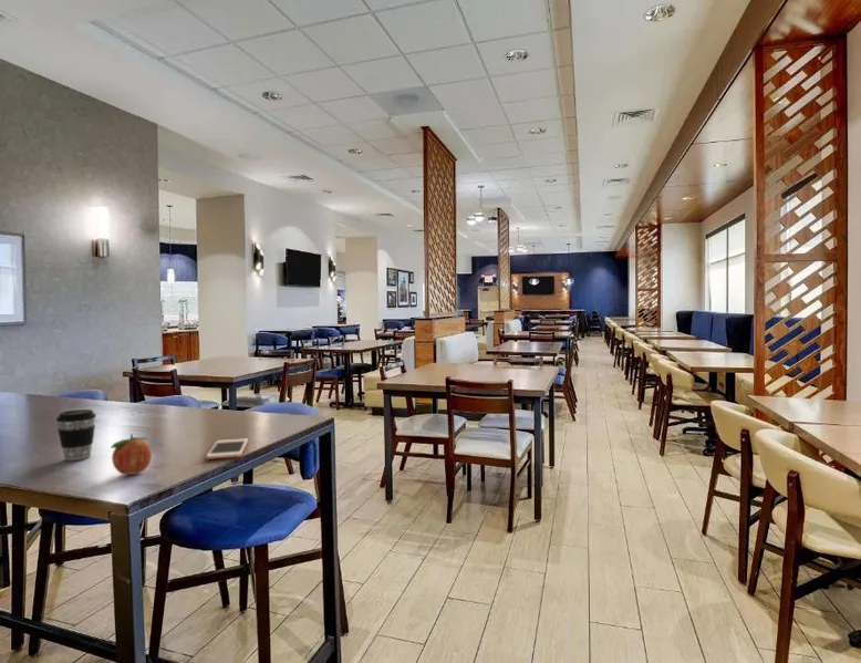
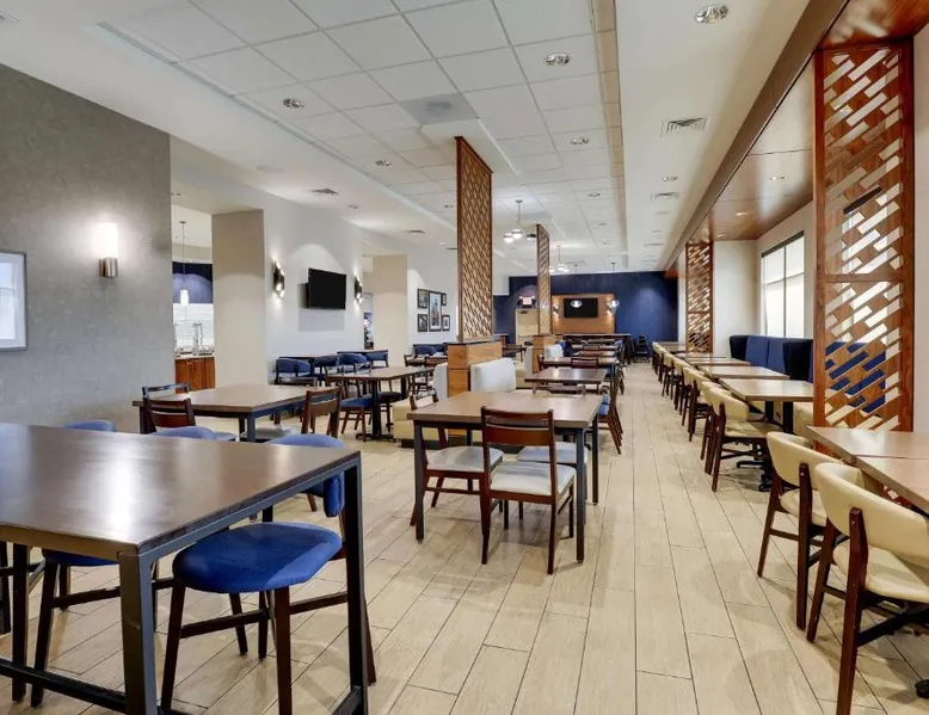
- cell phone [206,437,249,460]
- fruit [110,433,153,476]
- coffee cup [55,408,97,462]
